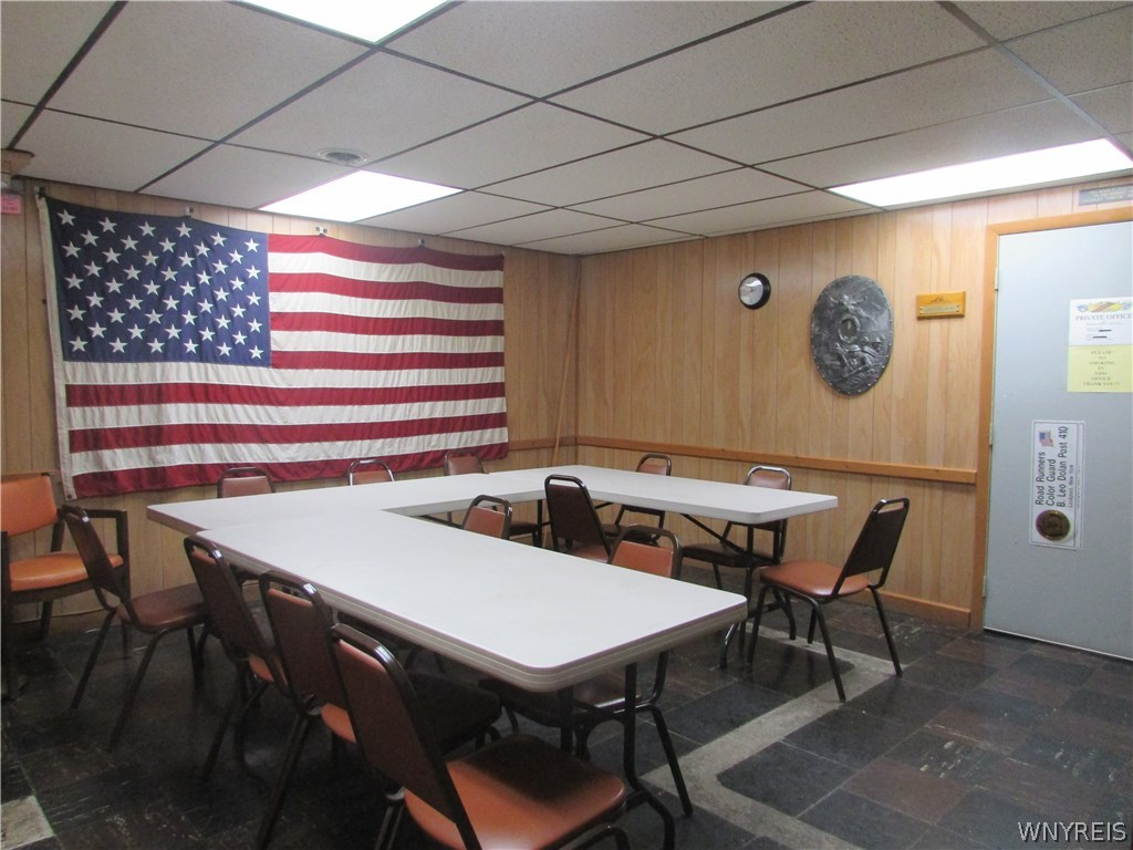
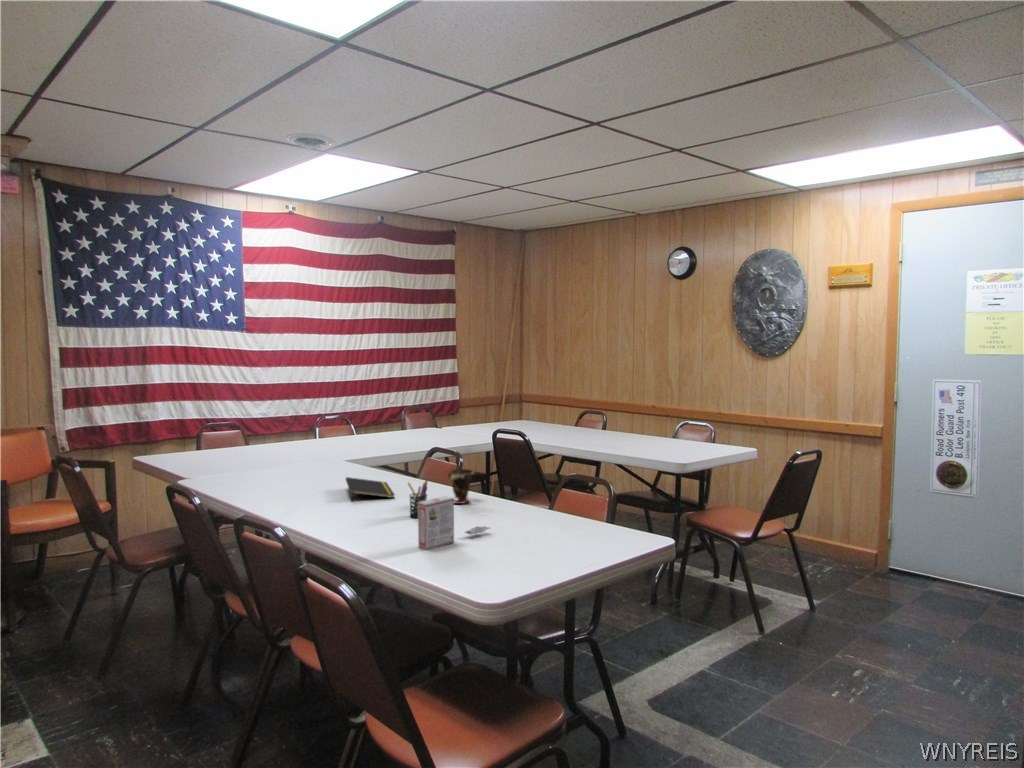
+ cup [447,467,475,505]
+ snack box [417,495,491,551]
+ pen holder [406,479,429,519]
+ notepad [345,476,396,502]
